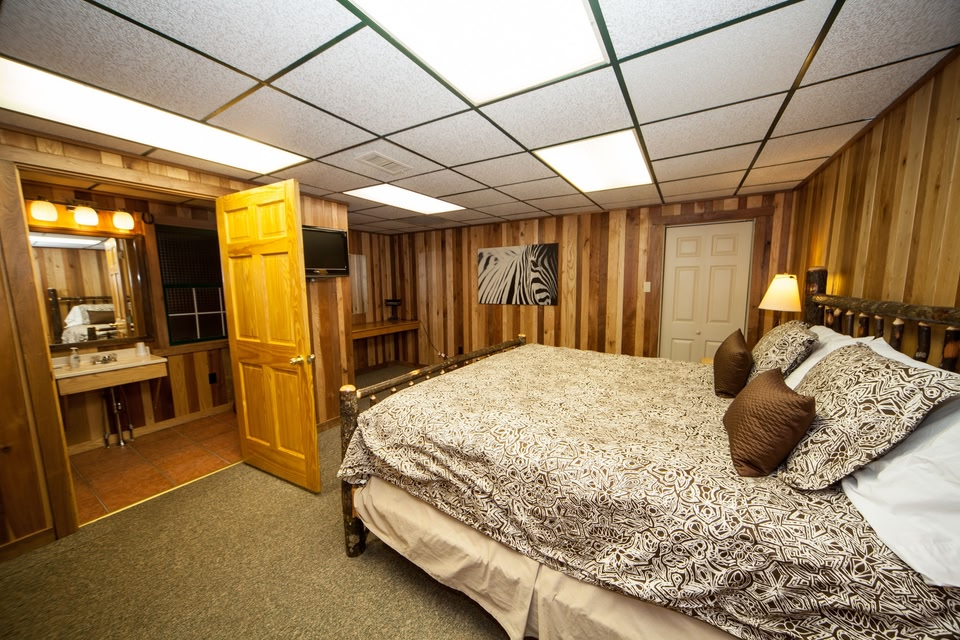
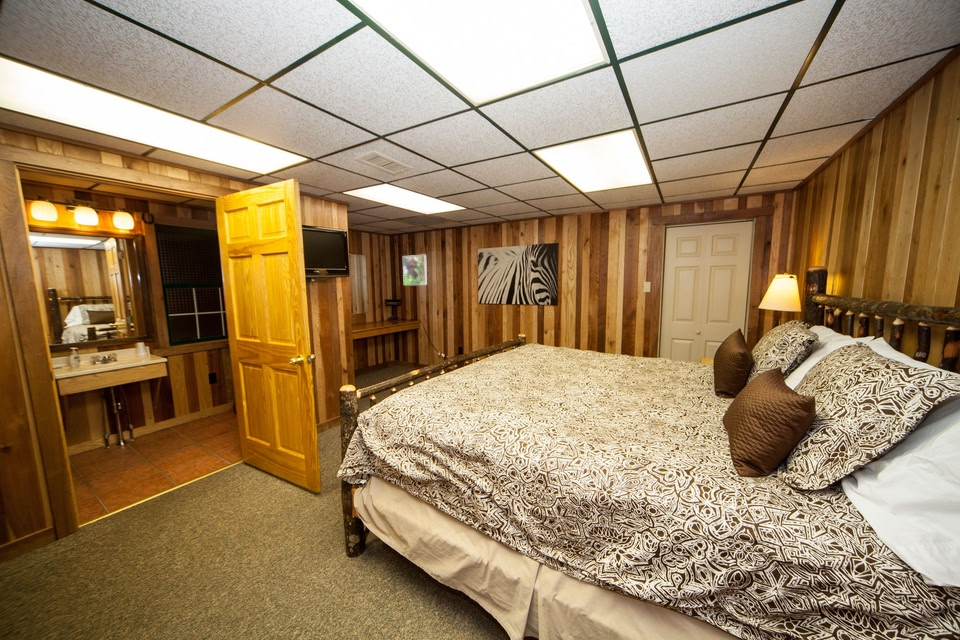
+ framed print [402,254,428,286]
